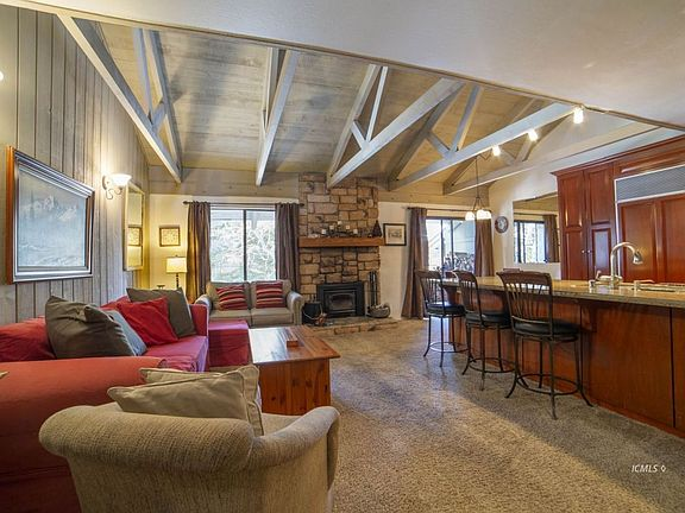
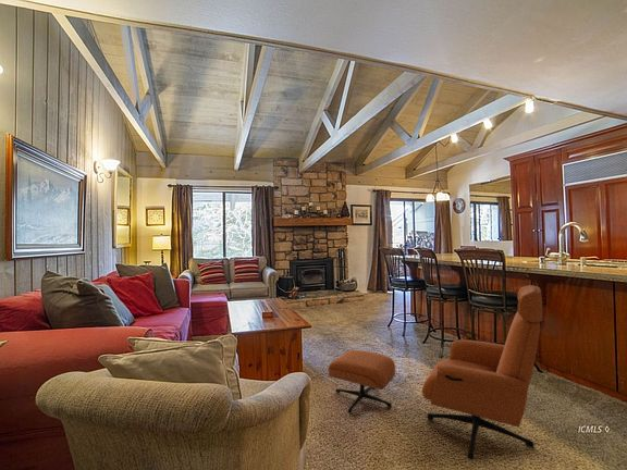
+ armchair [327,284,543,460]
